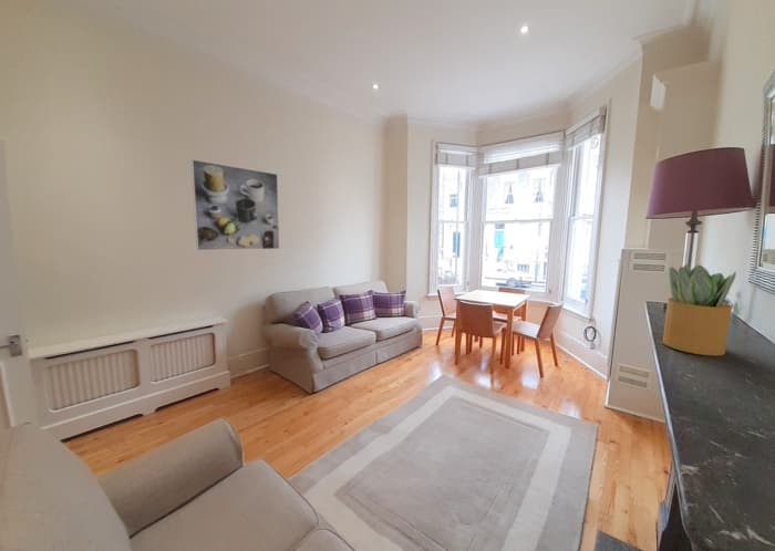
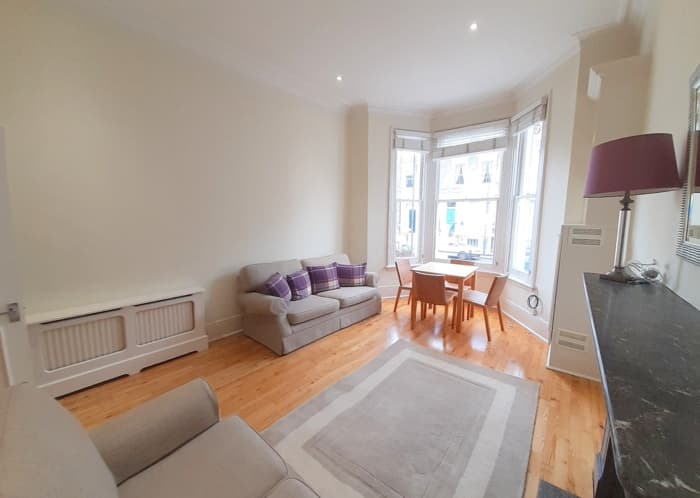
- potted plant [662,263,737,357]
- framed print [190,158,280,251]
